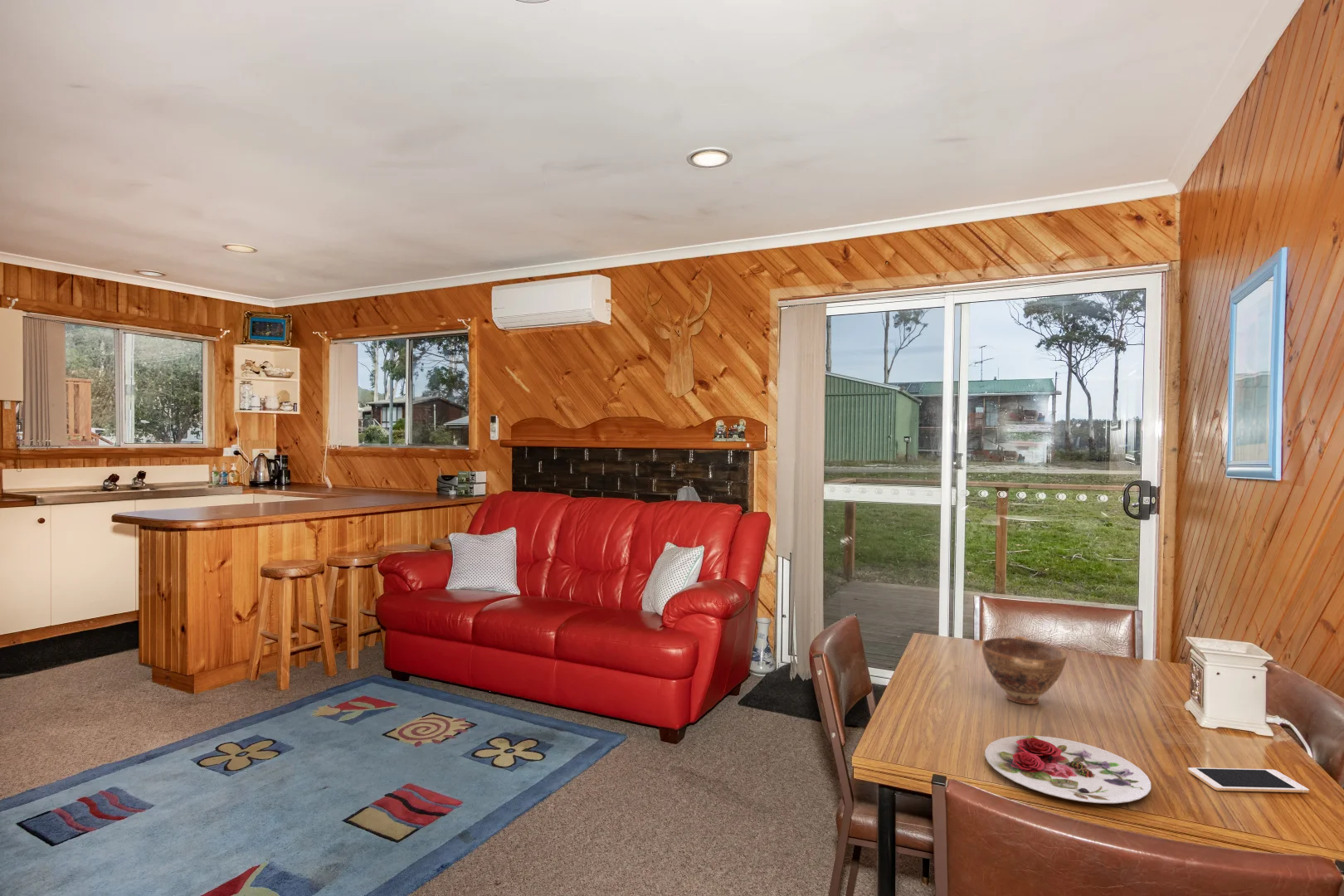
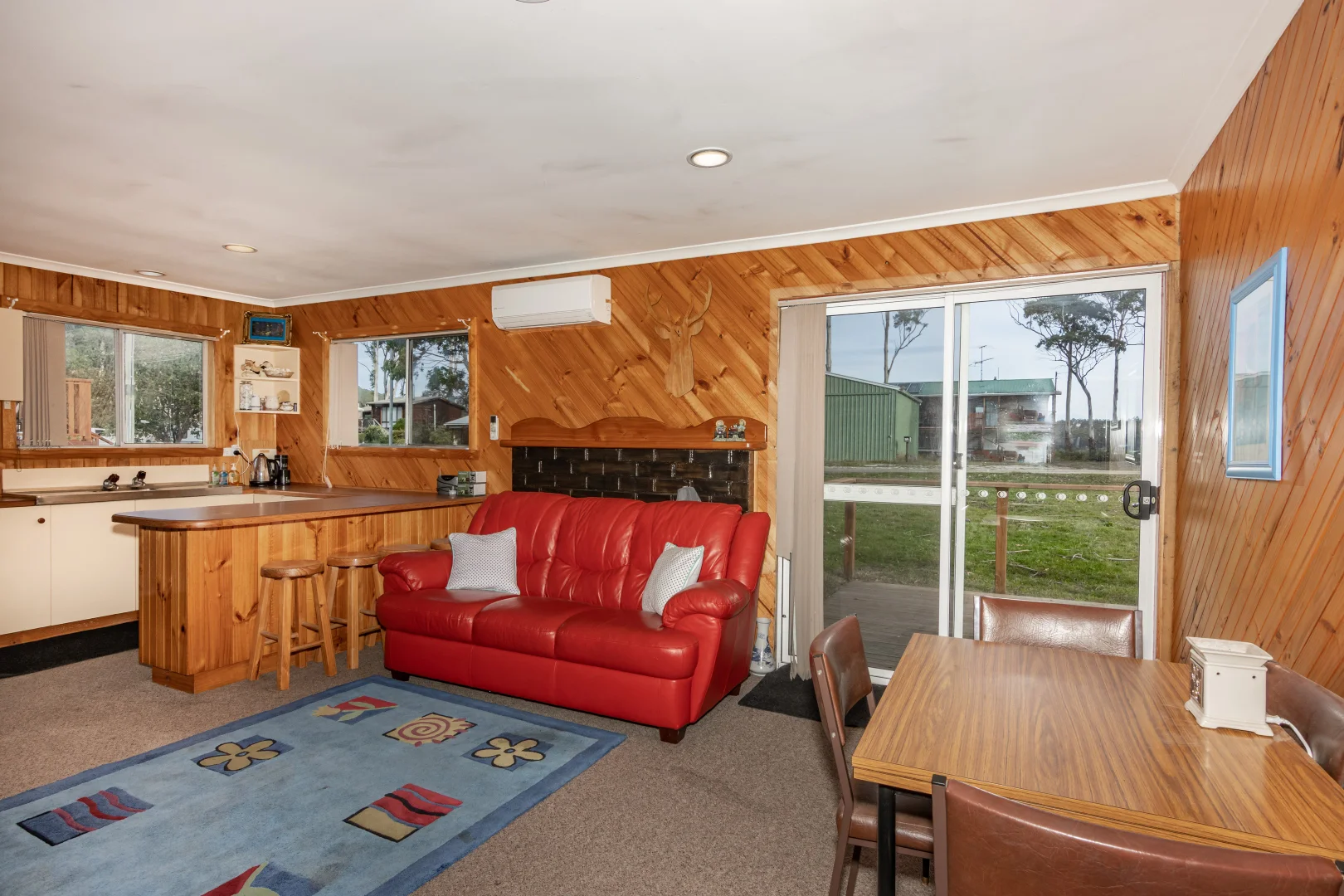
- plate [984,735,1152,804]
- cell phone [1187,767,1310,794]
- bowl [981,635,1067,705]
